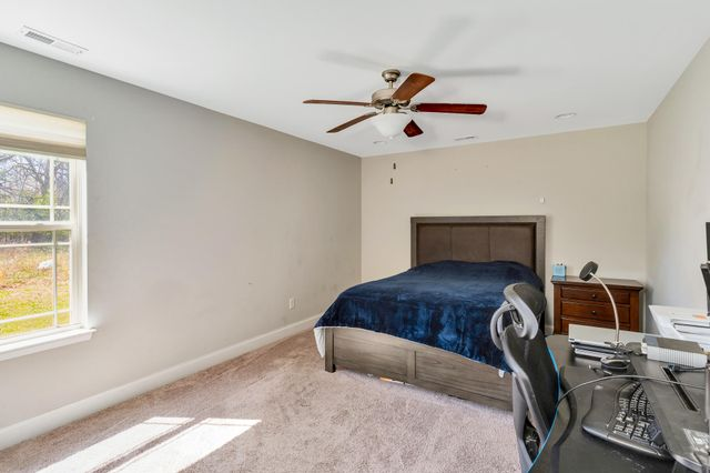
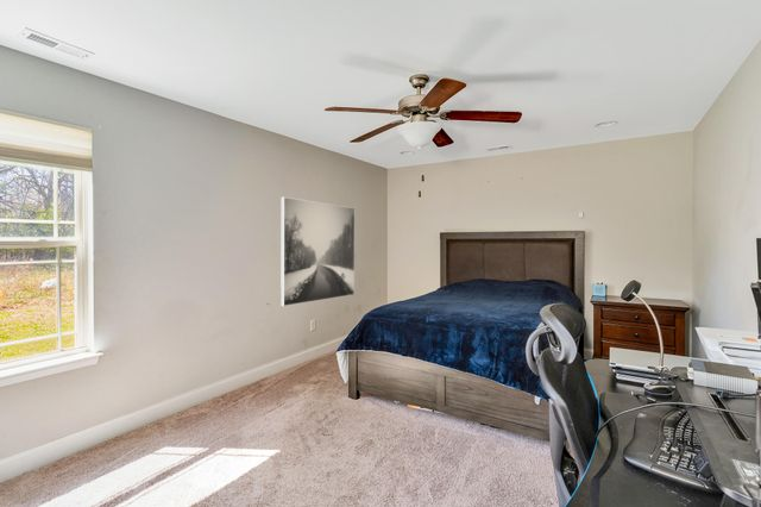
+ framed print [279,195,356,307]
